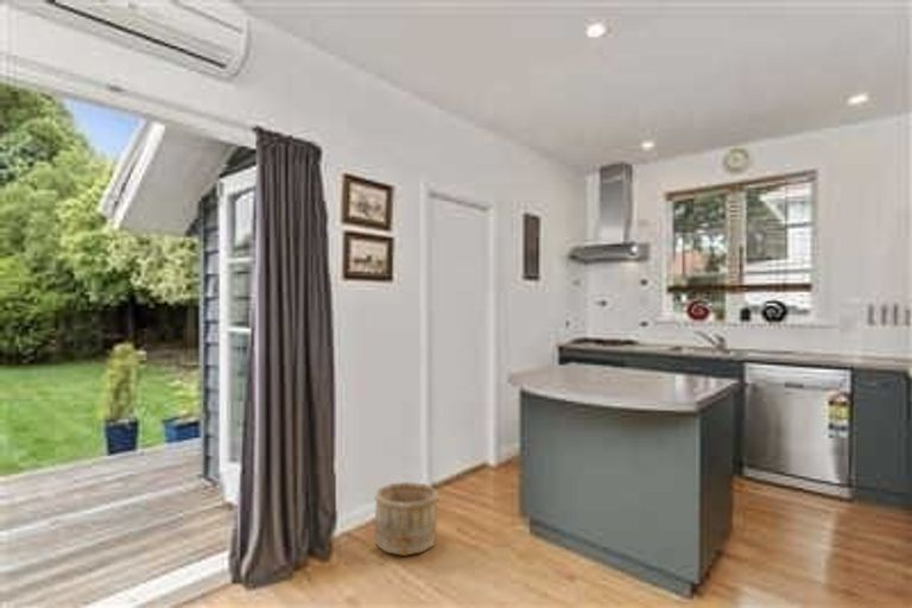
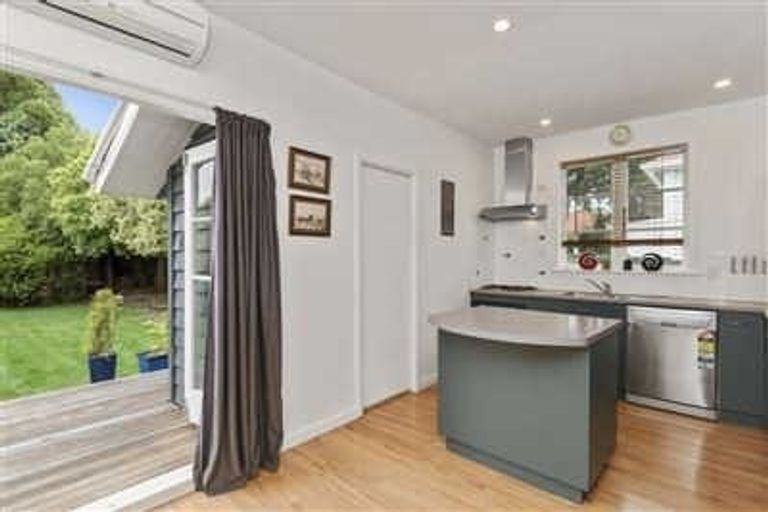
- wooden bucket [373,481,439,557]
